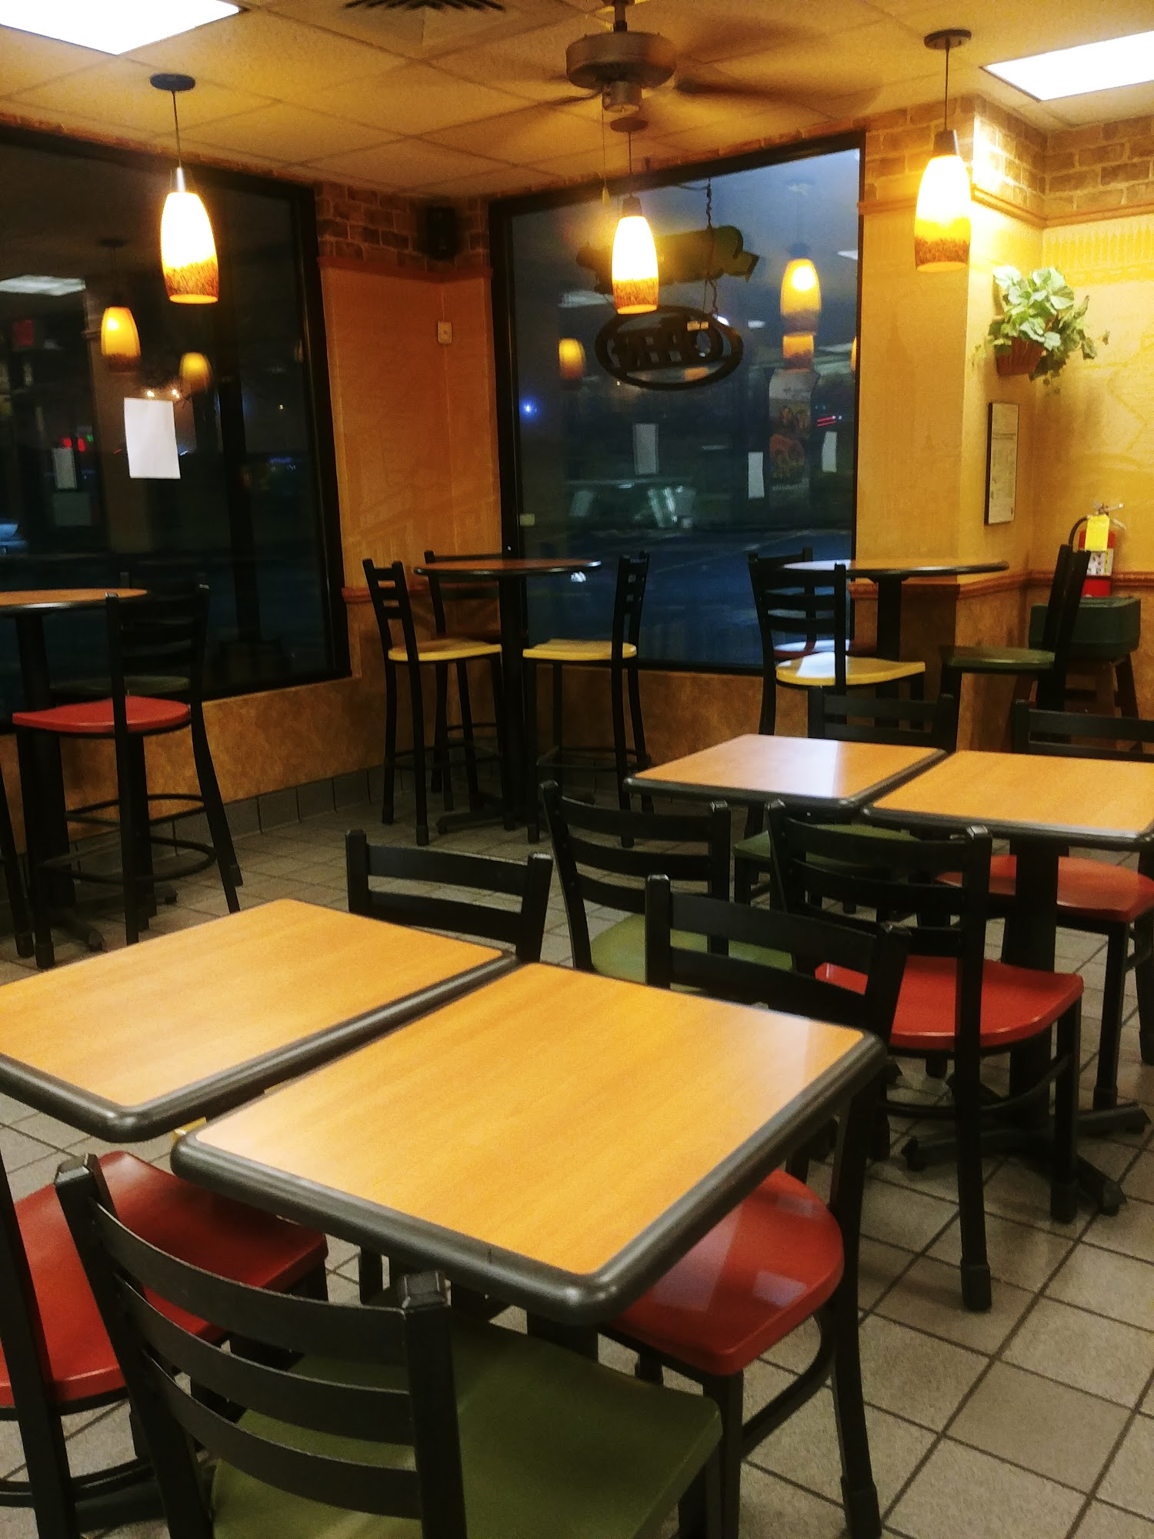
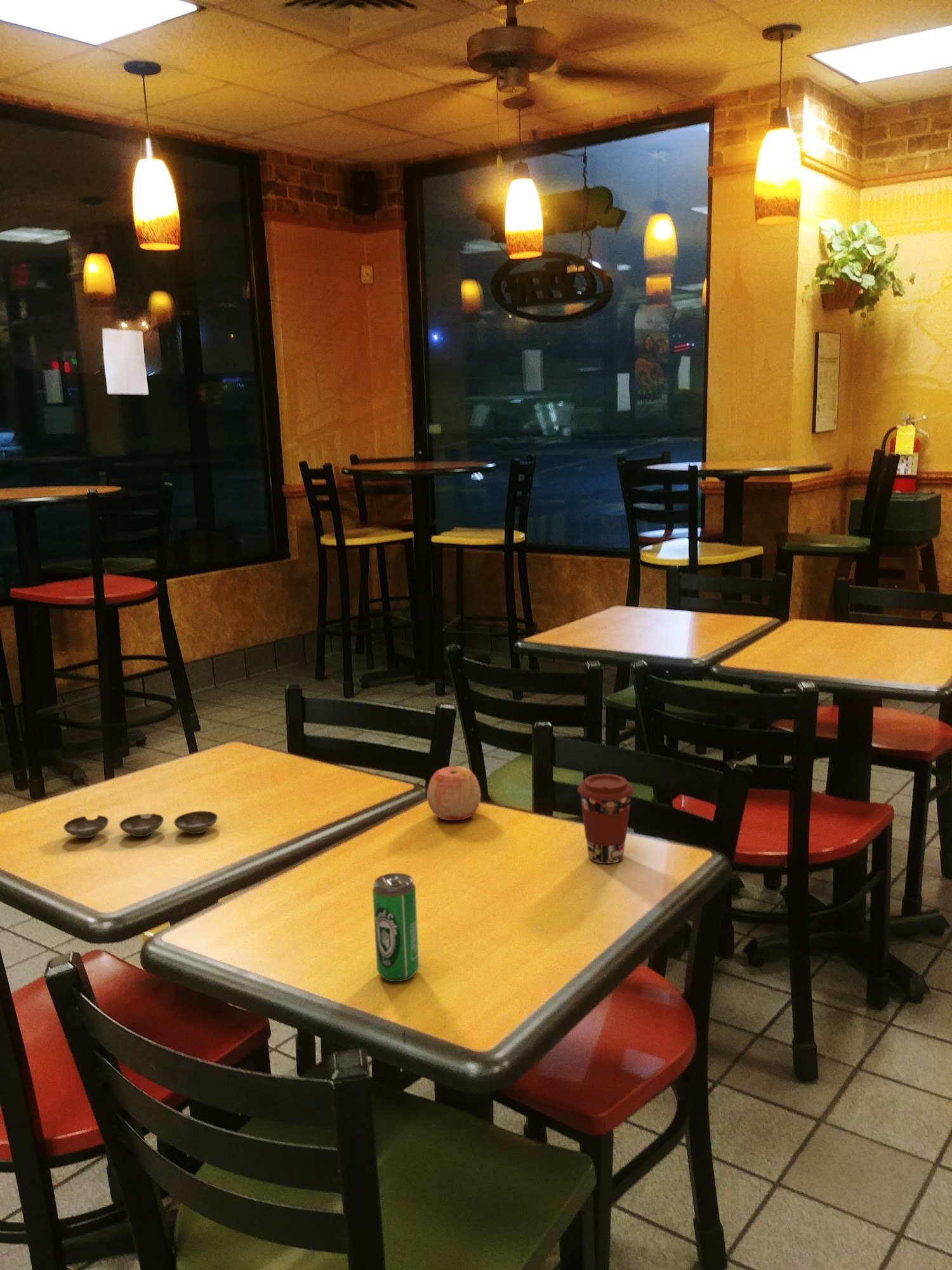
+ apple [426,766,482,821]
+ bowl [63,810,218,839]
+ coffee cup [577,773,635,864]
+ beverage can [372,872,420,982]
